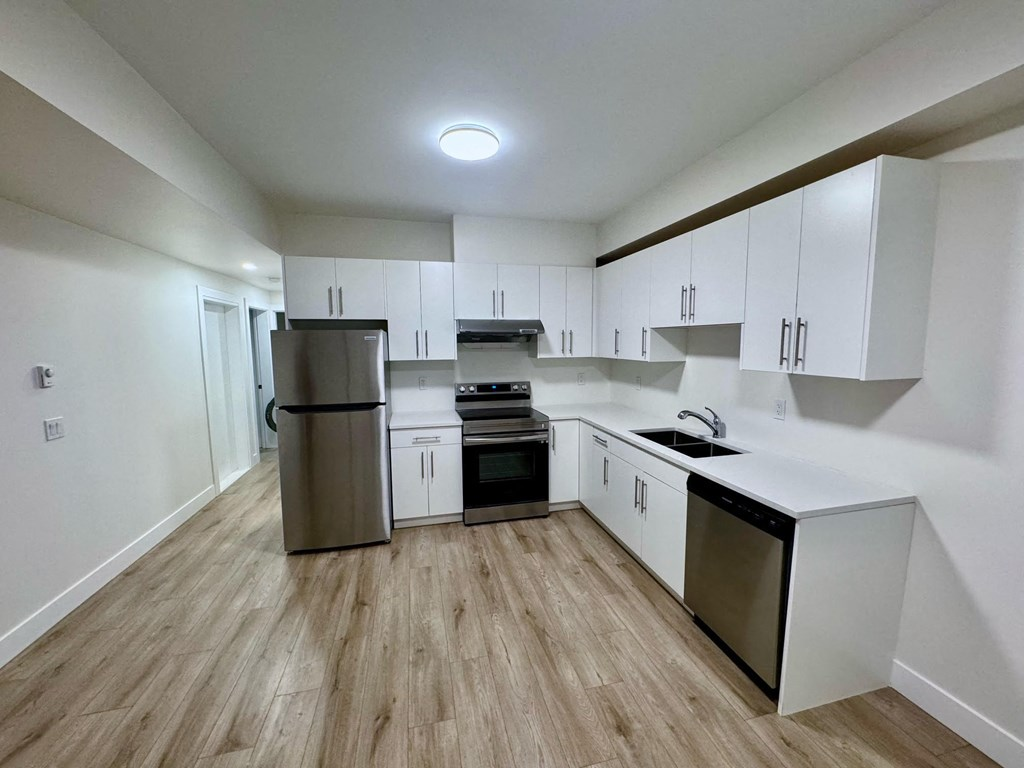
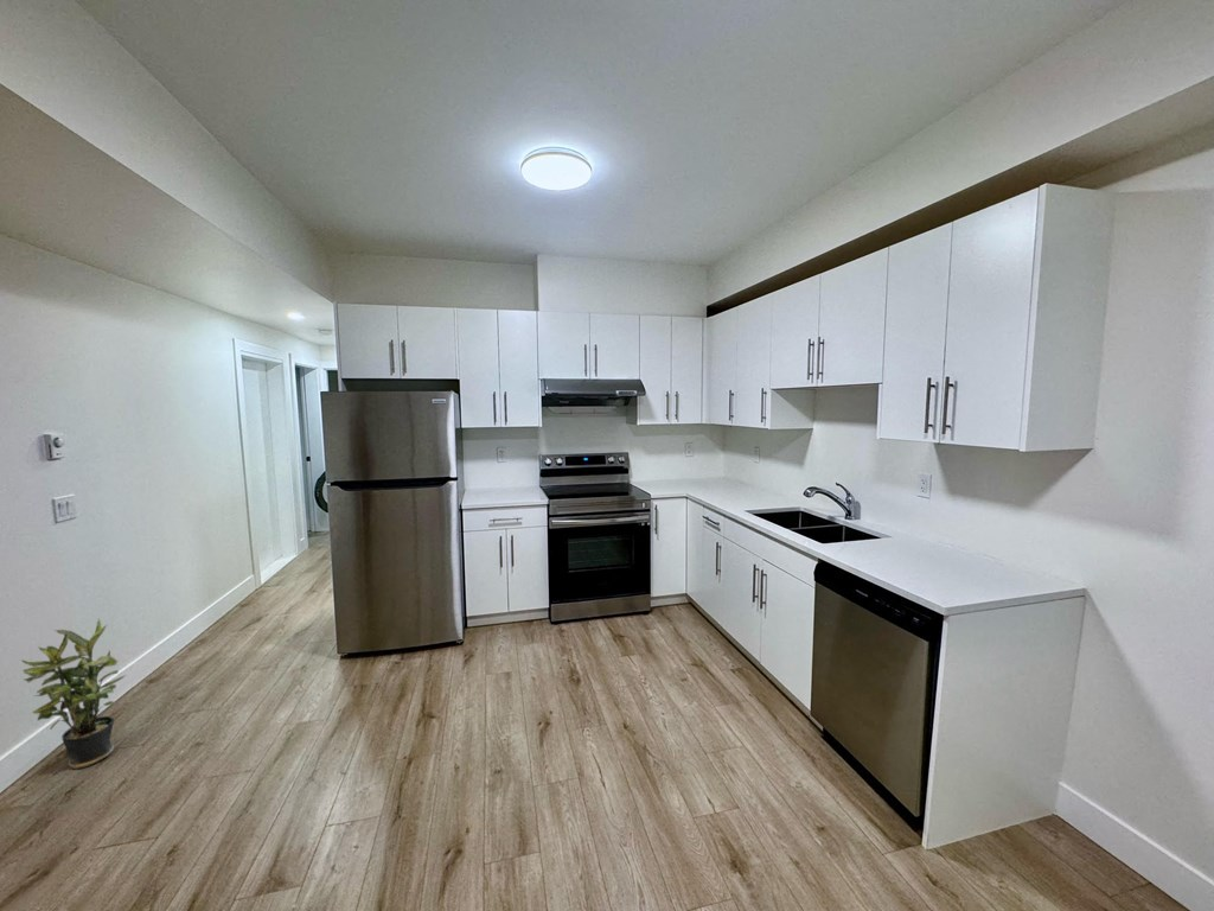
+ potted plant [20,618,127,770]
